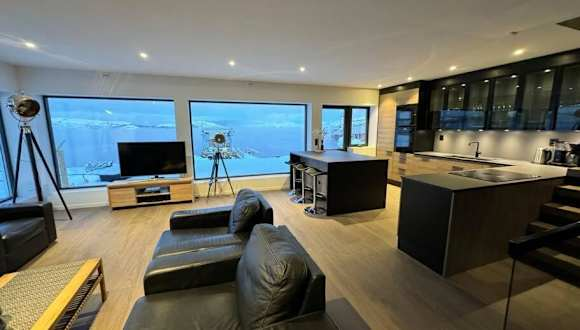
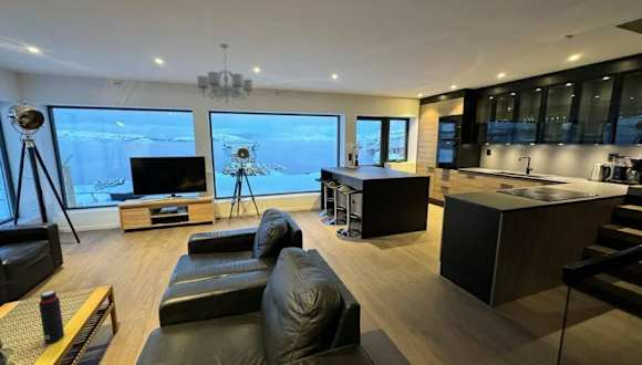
+ water bottle [38,290,65,345]
+ chandelier [196,43,255,105]
